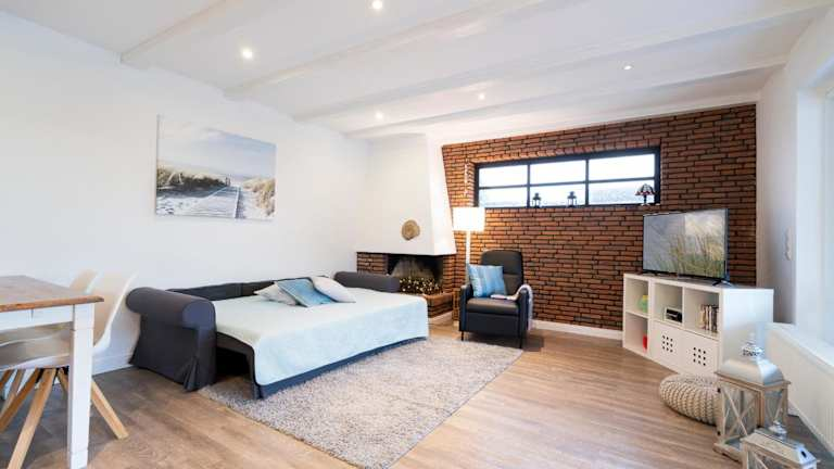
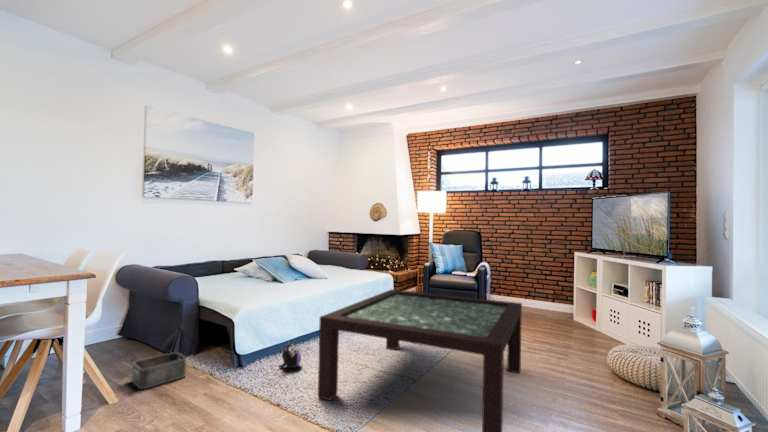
+ storage bin [131,351,187,390]
+ plush toy [278,339,302,369]
+ coffee table [317,288,523,432]
